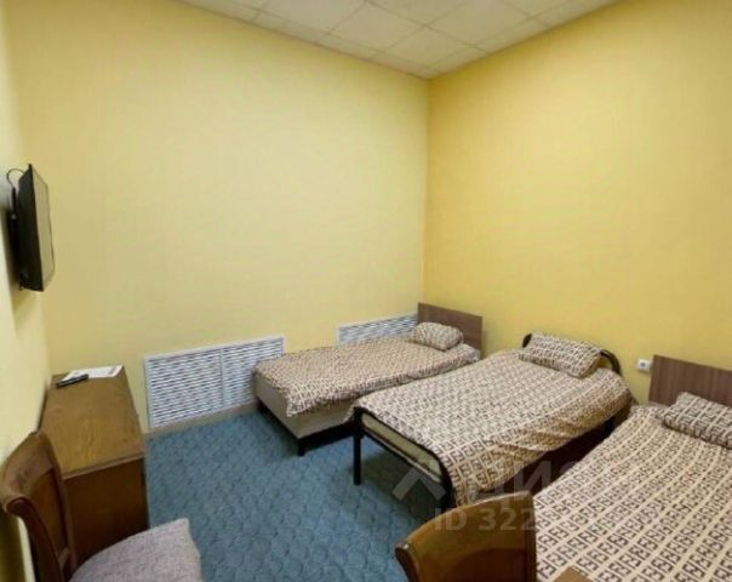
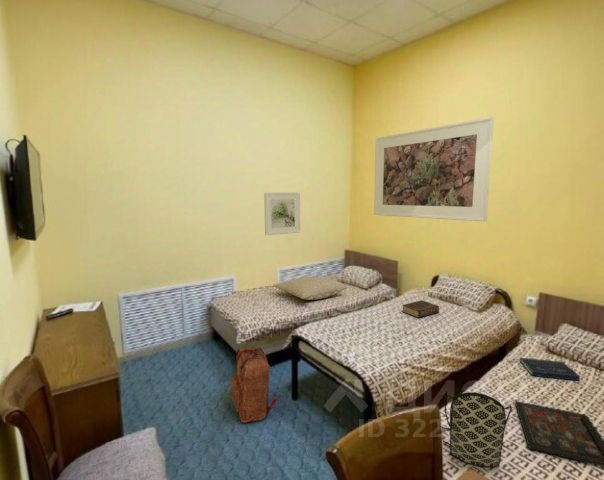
+ book [401,299,440,319]
+ shoulder bag [441,391,513,468]
+ decorative tray [514,400,604,468]
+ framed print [373,116,495,223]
+ book [510,357,581,382]
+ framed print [263,192,301,236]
+ backpack [229,346,278,424]
+ pillow [272,276,348,301]
